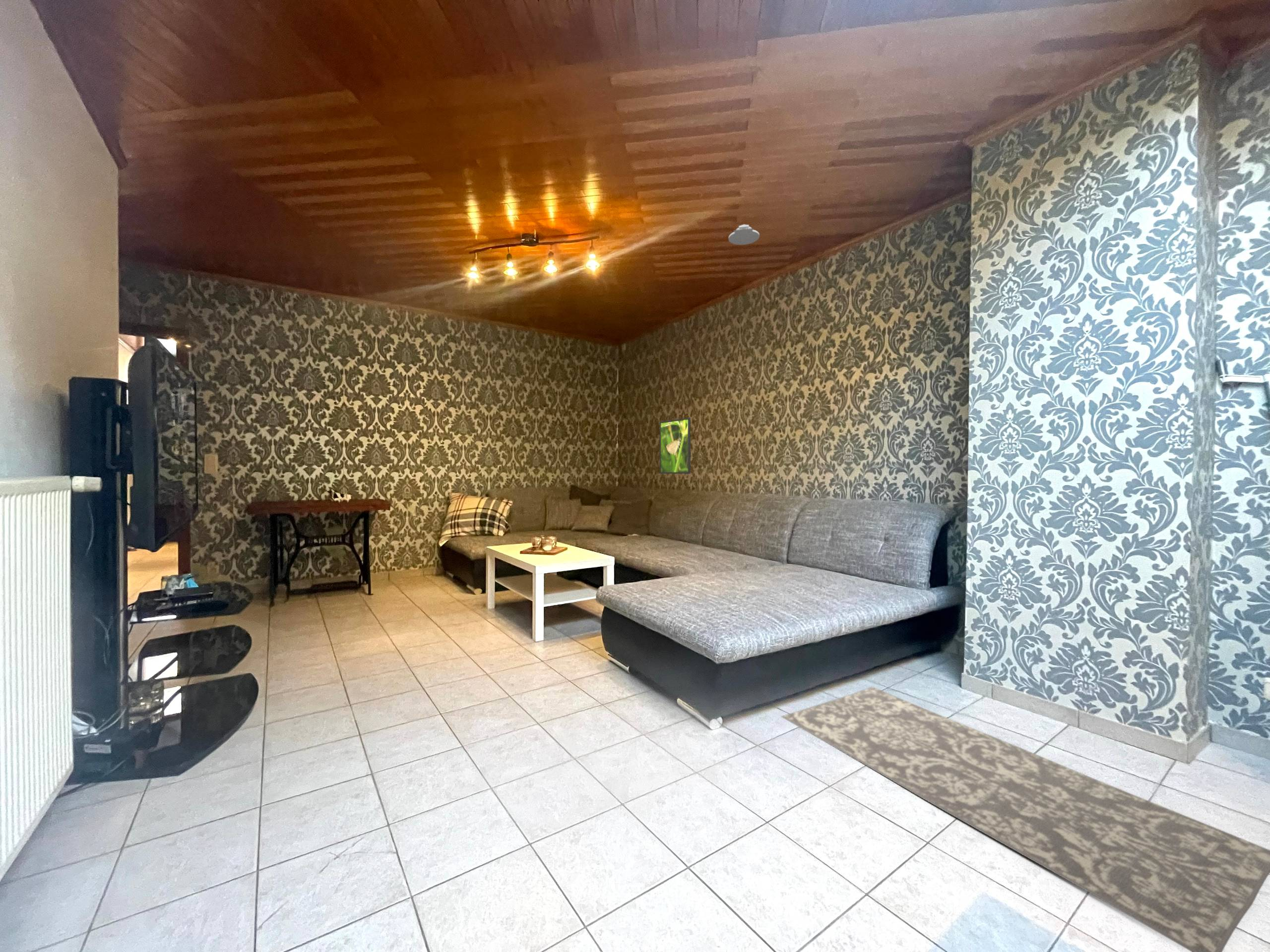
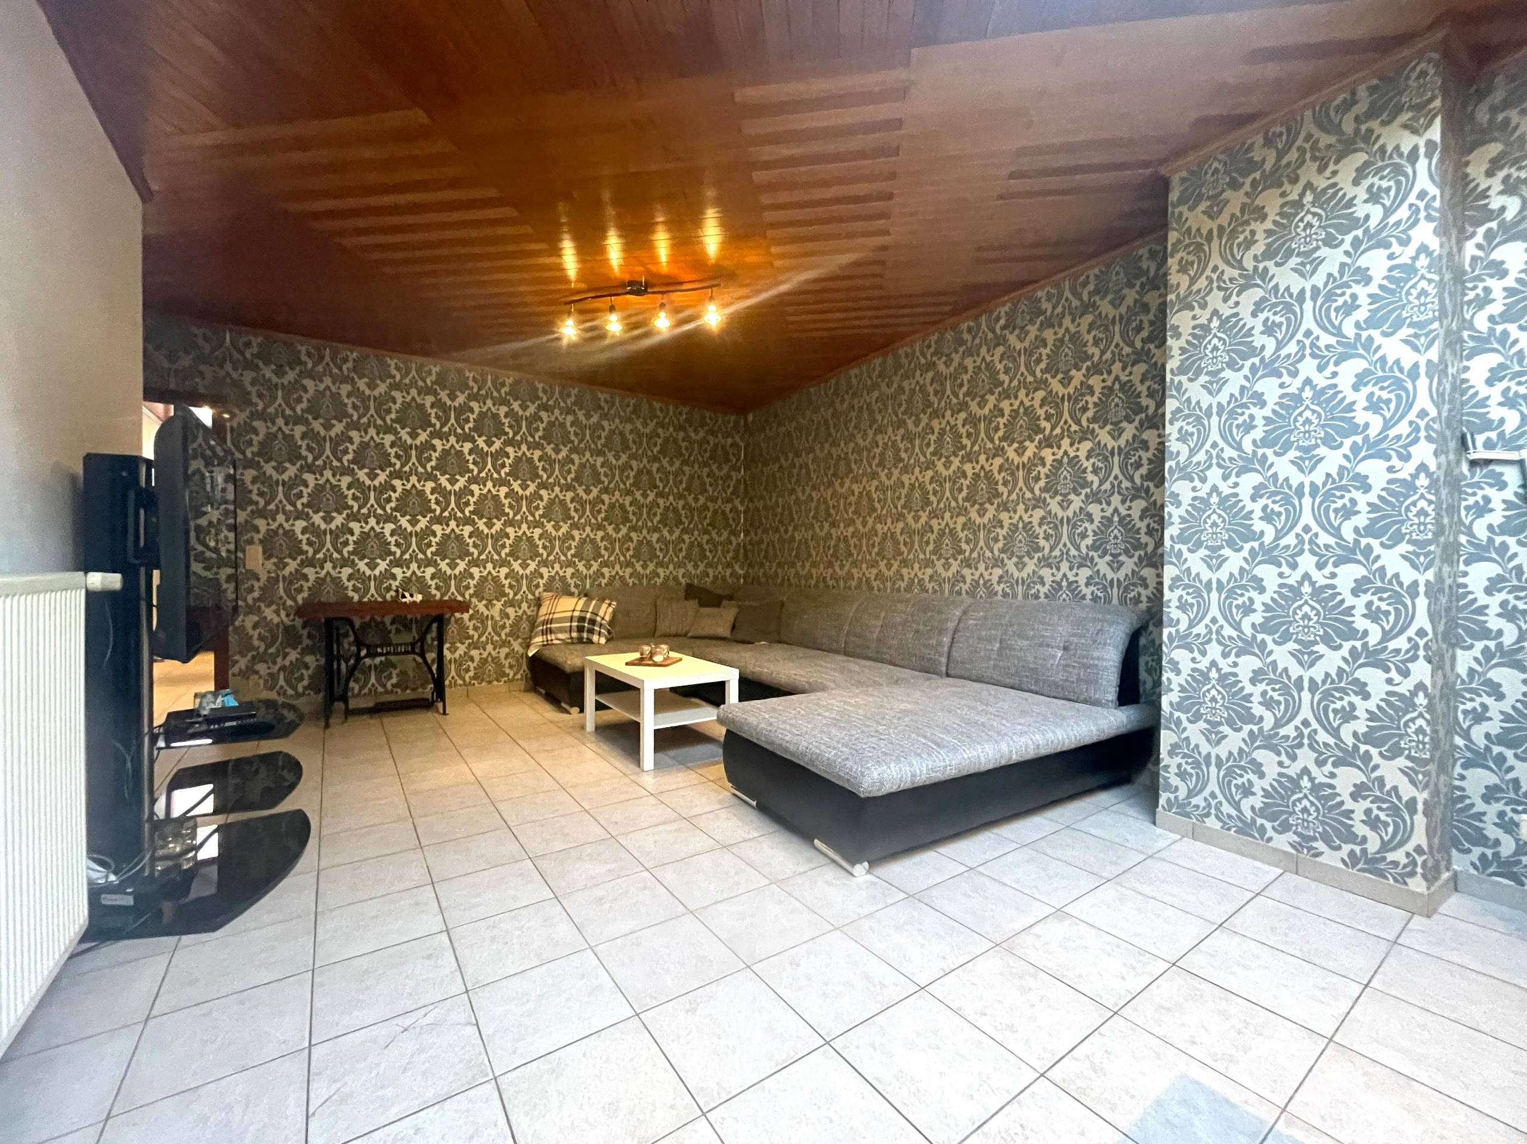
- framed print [659,417,691,474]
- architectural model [728,224,760,245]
- rug [780,686,1270,952]
